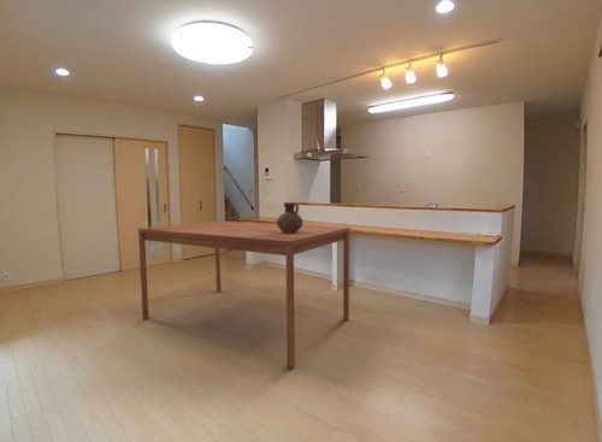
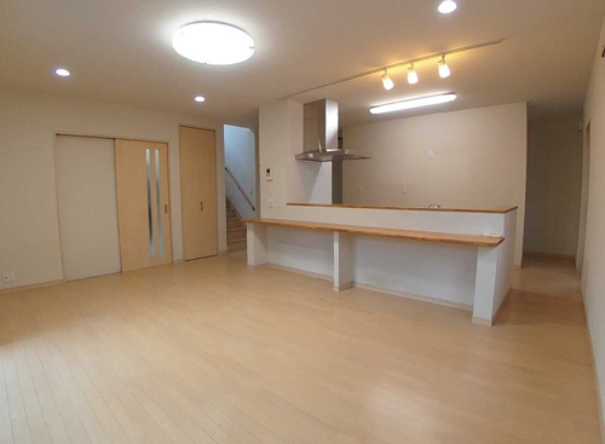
- dining table [137,220,350,369]
- ceramic jug [276,202,303,234]
